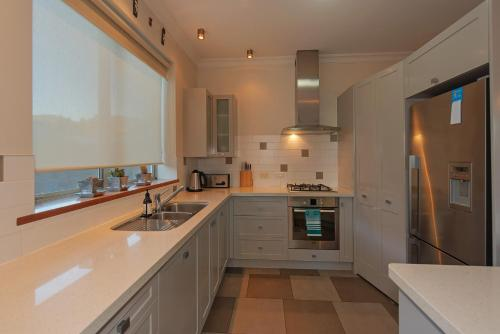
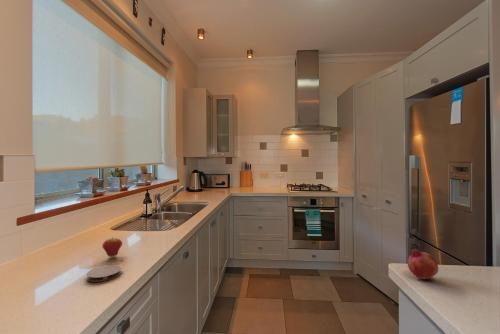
+ coaster [86,264,122,283]
+ fruit [407,248,439,280]
+ fruit [101,236,123,258]
